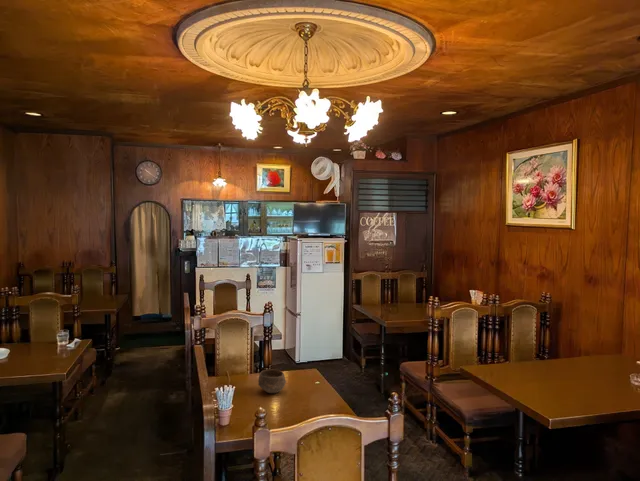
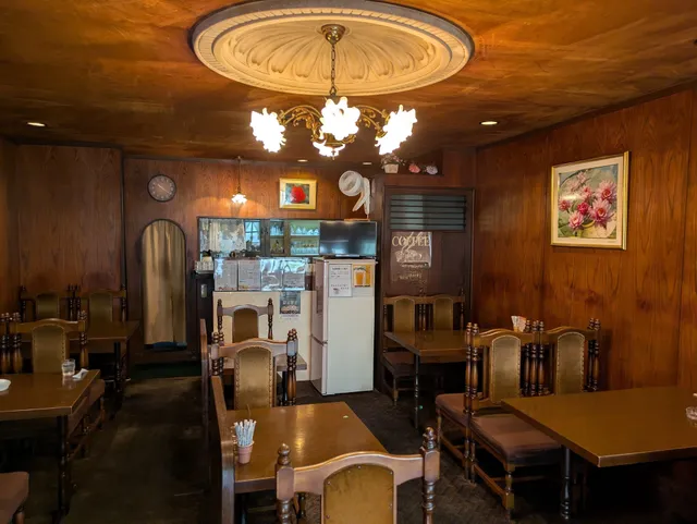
- bowl [257,368,287,394]
